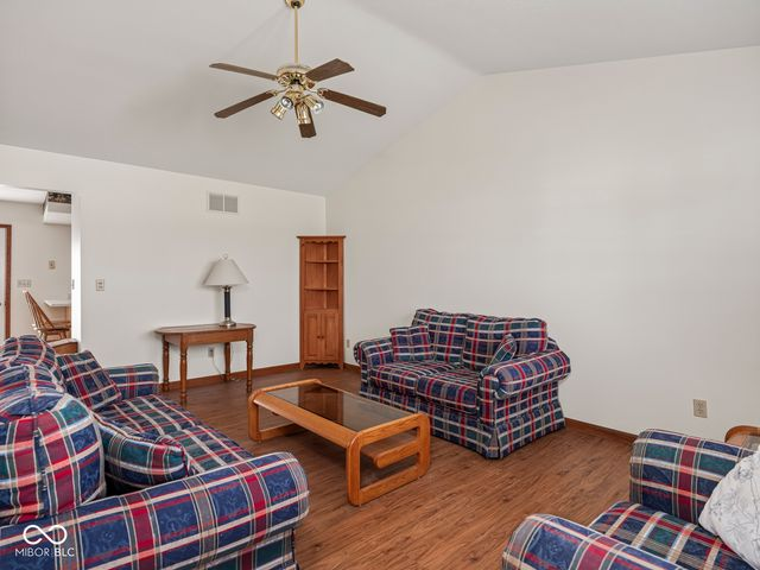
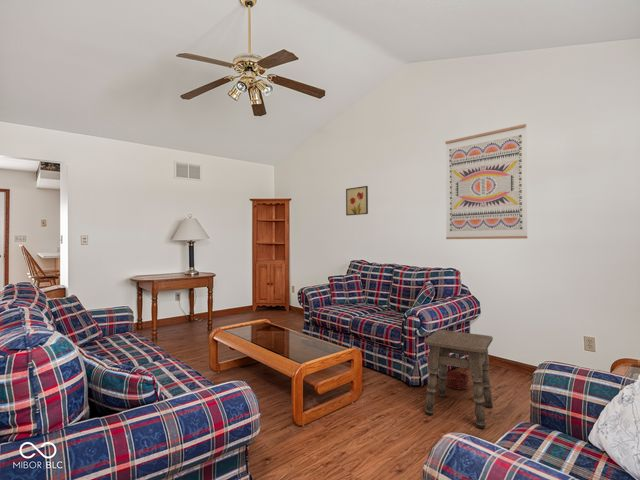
+ wall art [444,123,528,240]
+ basket [445,354,470,391]
+ wall art [345,185,369,217]
+ side table [423,329,494,429]
